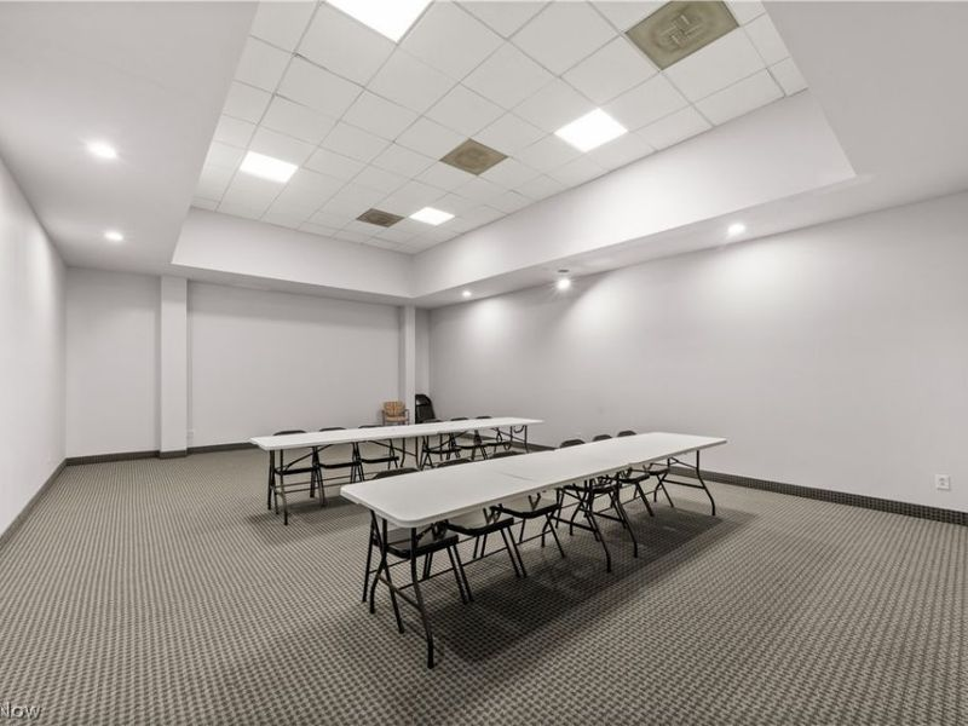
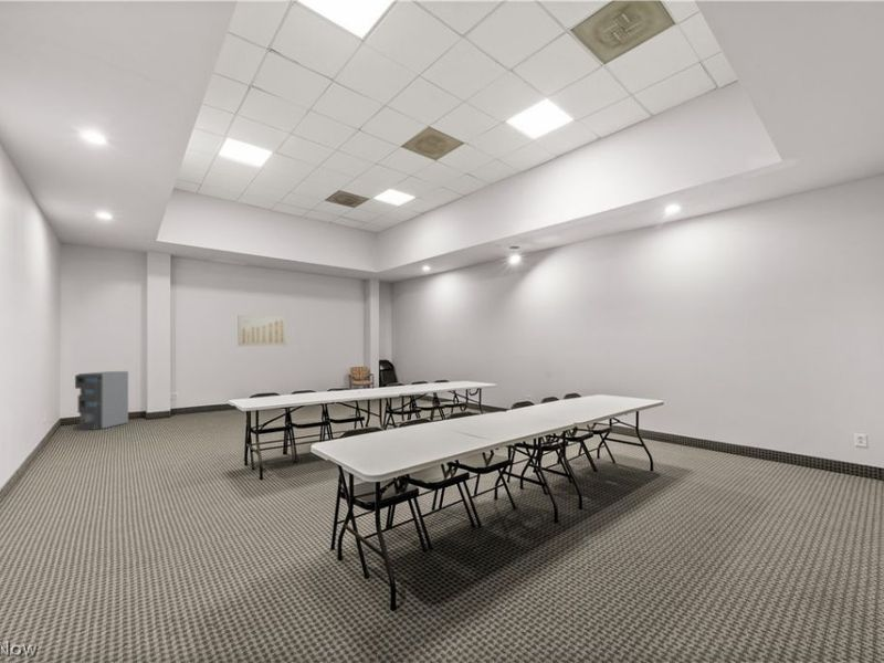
+ storage cabinet [72,370,129,431]
+ wall art [238,314,287,347]
